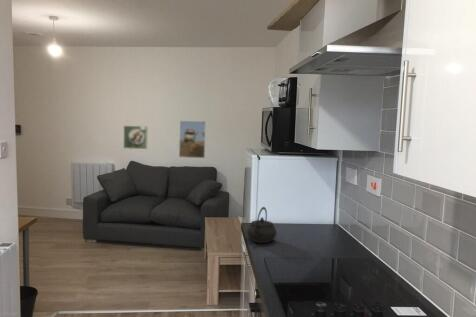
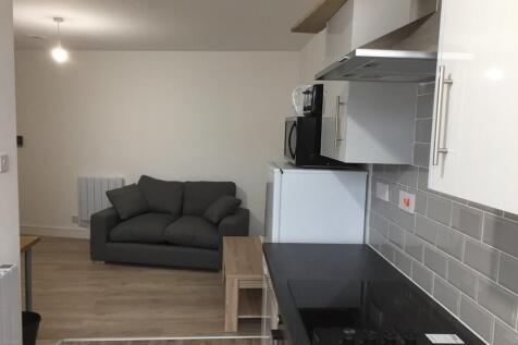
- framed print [178,120,207,159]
- kettle [246,206,278,244]
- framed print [123,125,148,150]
